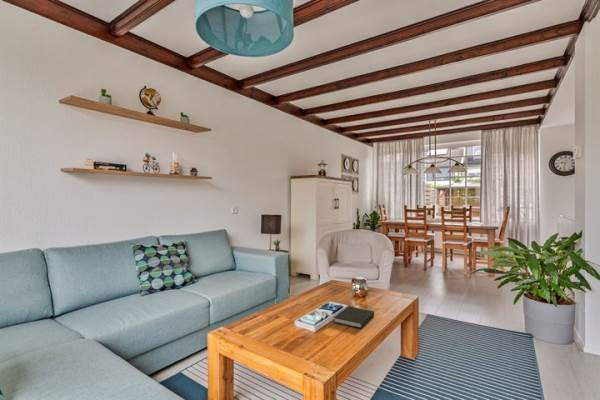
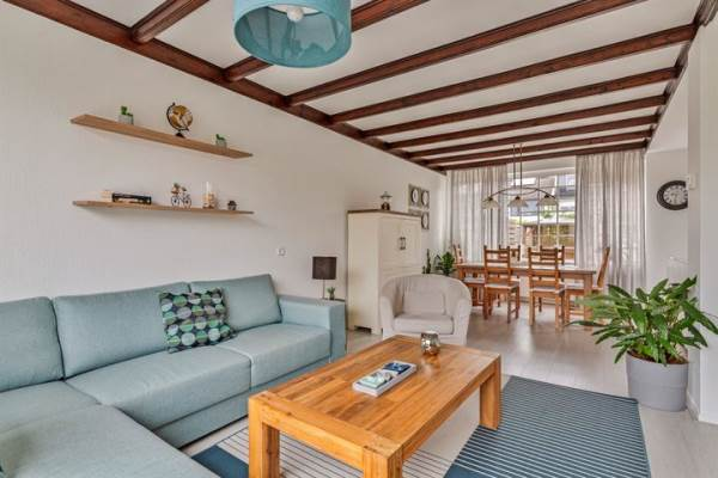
- book [333,305,375,329]
